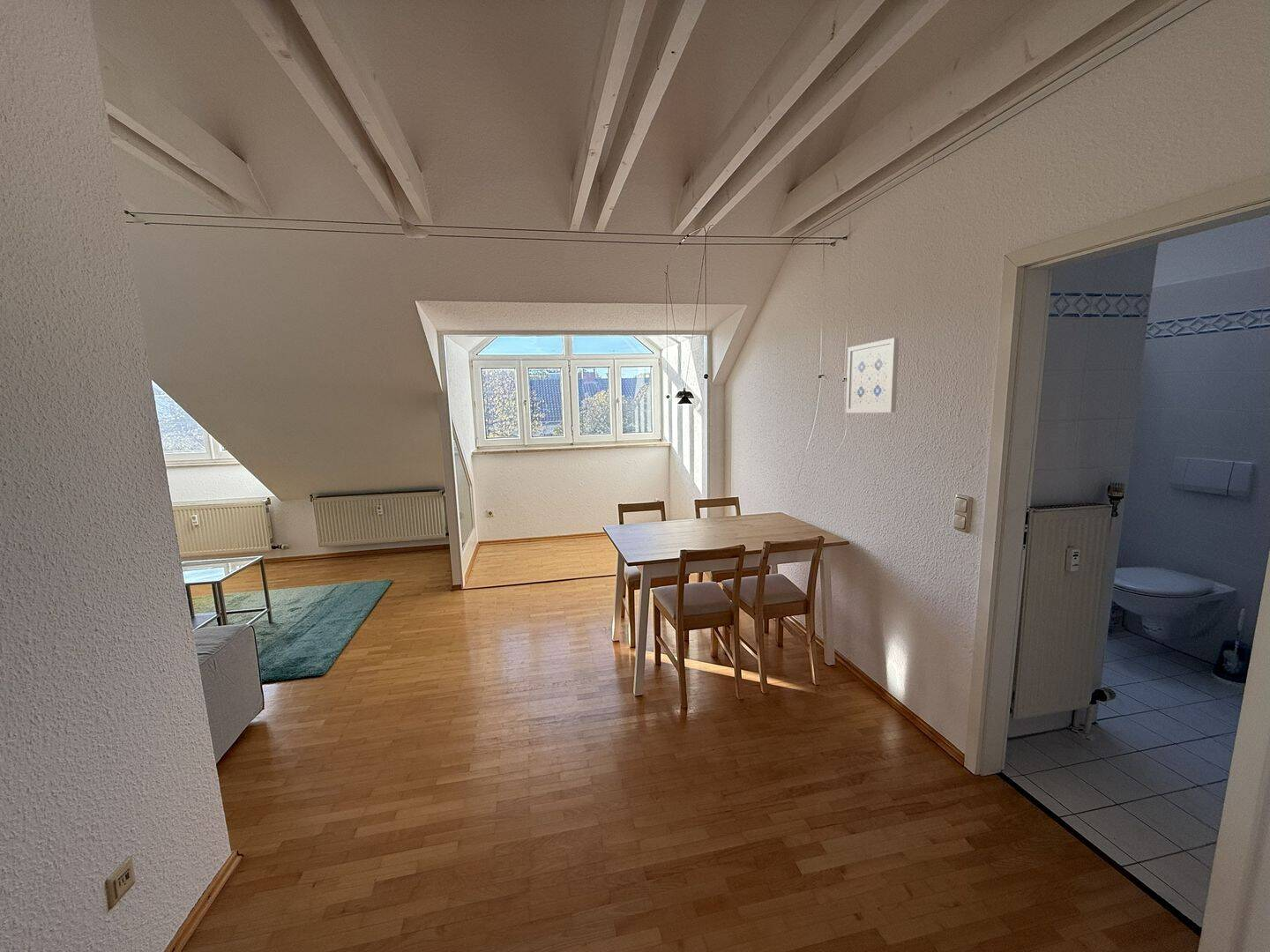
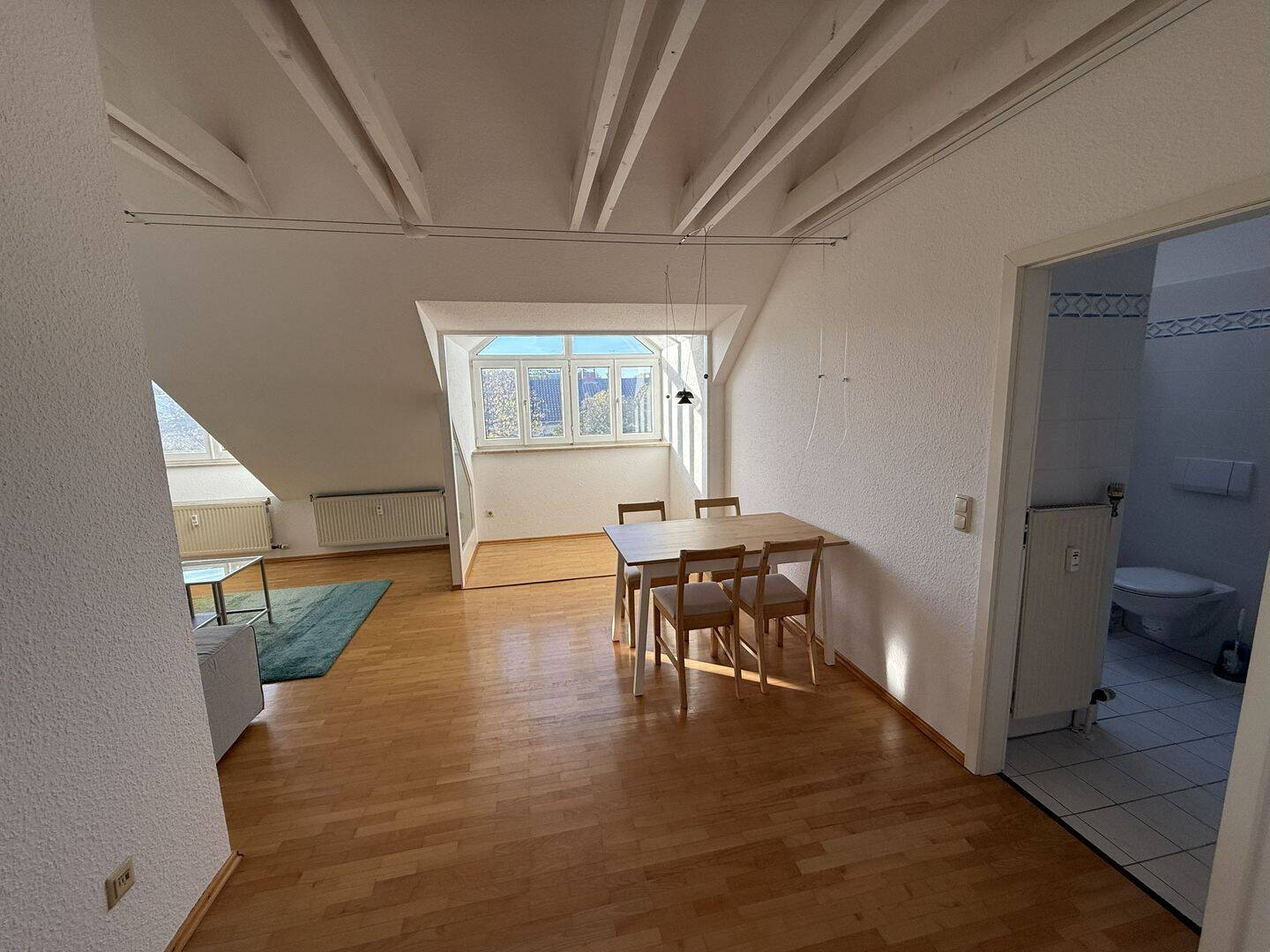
- wall art [845,337,900,413]
